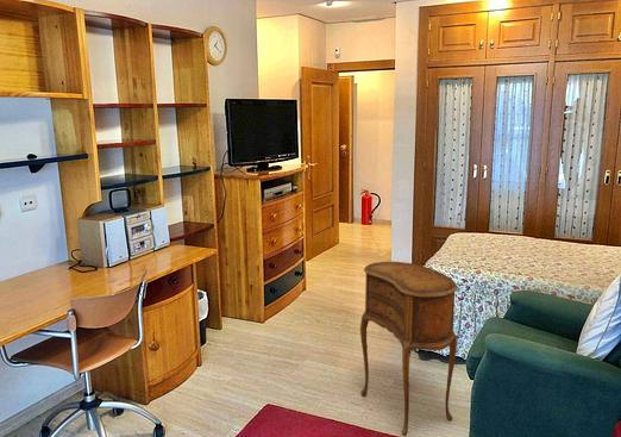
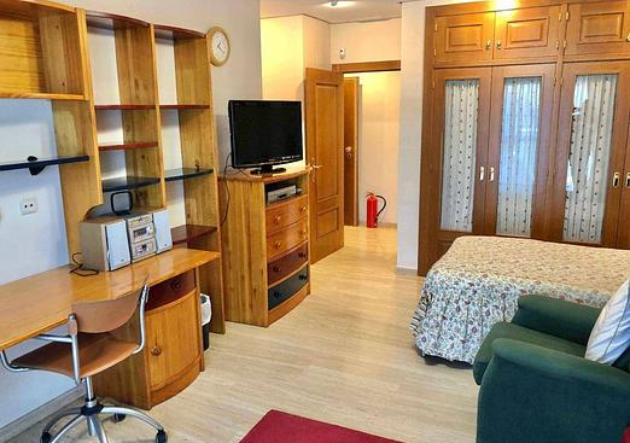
- side table [359,261,458,437]
